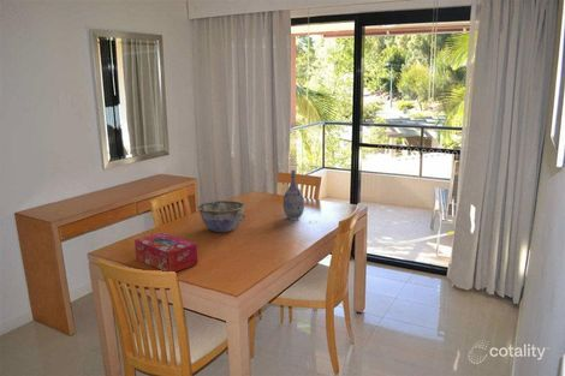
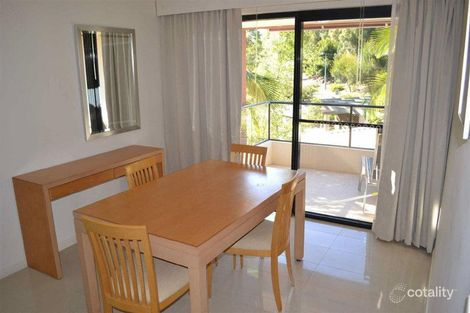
- bowl [197,199,246,233]
- vase [282,169,305,221]
- tissue box [133,232,198,273]
